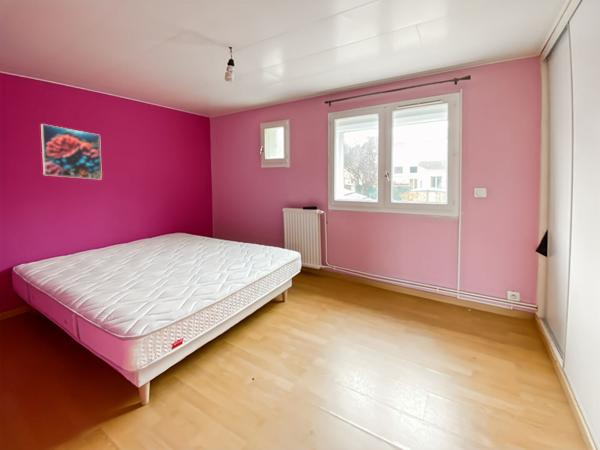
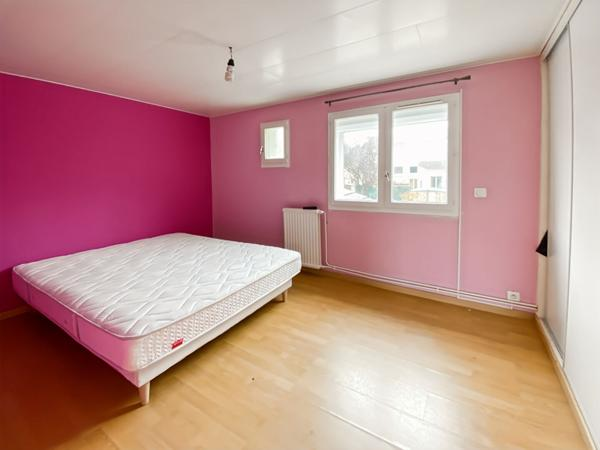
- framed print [40,123,103,181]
